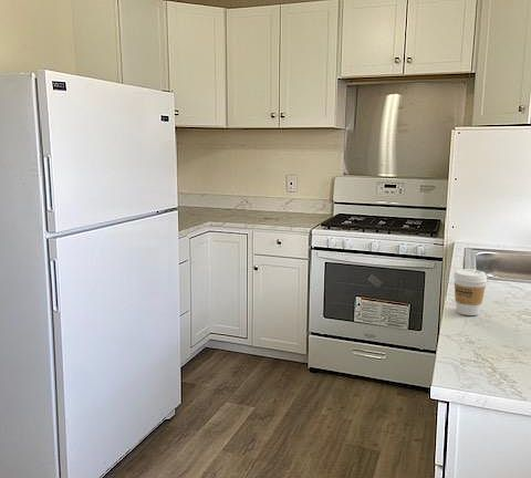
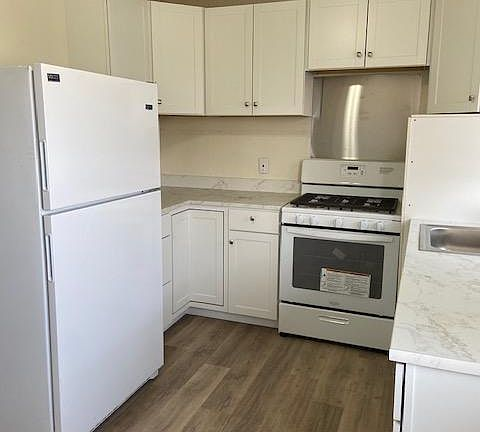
- coffee cup [452,268,488,316]
